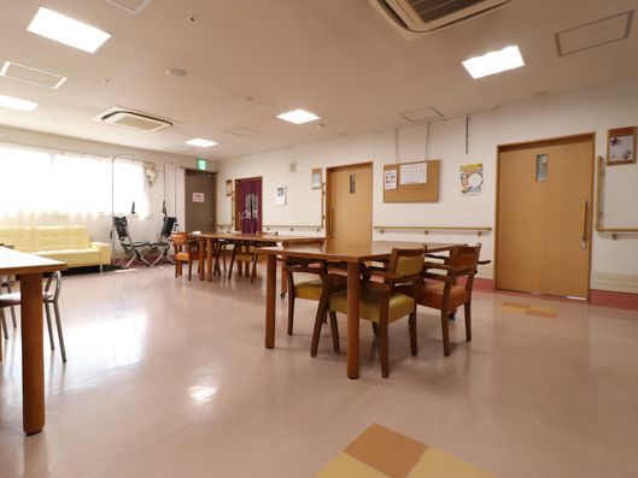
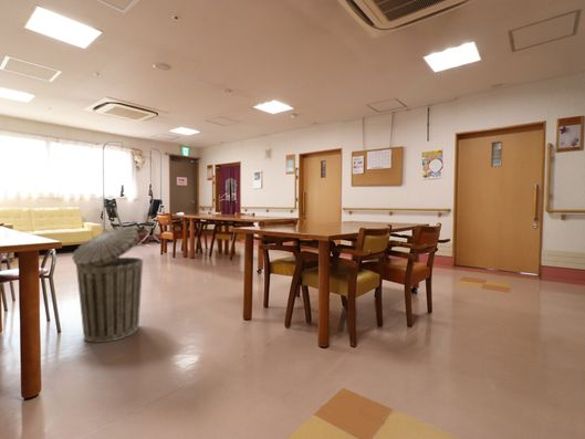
+ trash can [71,226,144,344]
